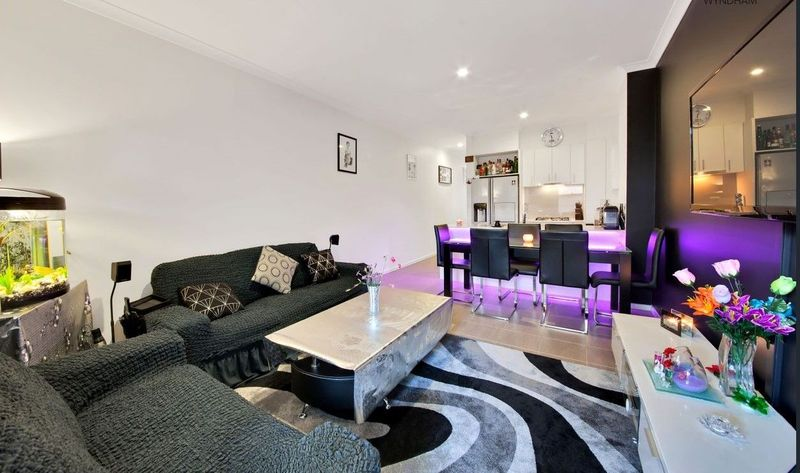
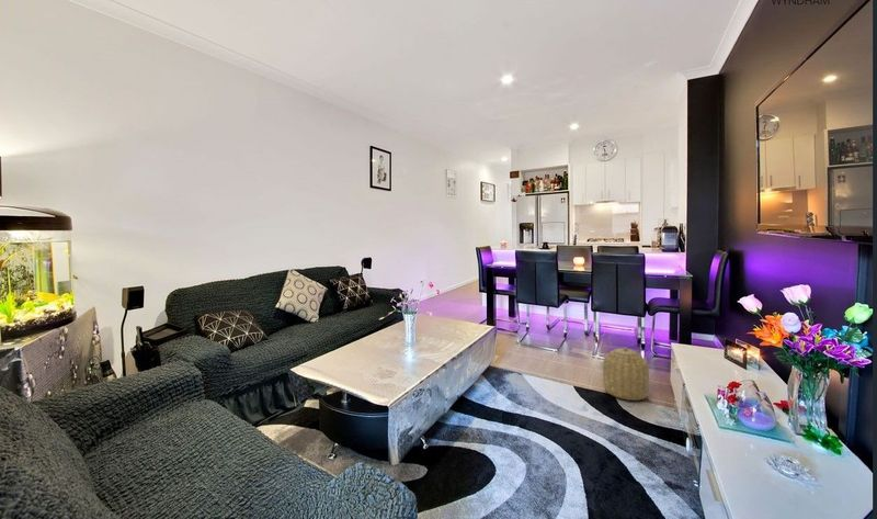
+ basket [602,347,650,402]
